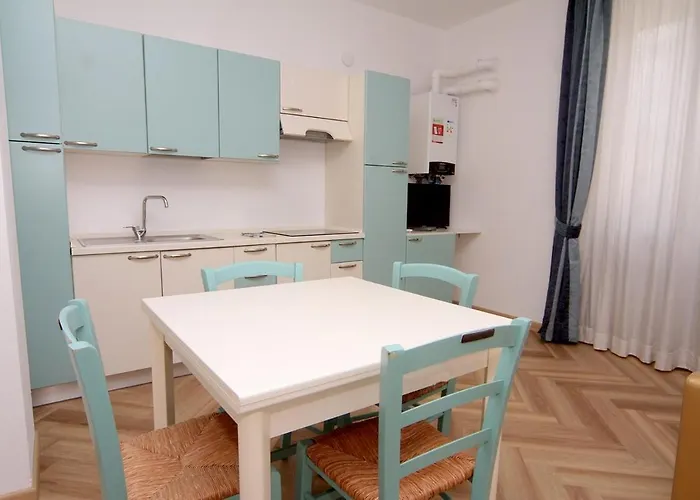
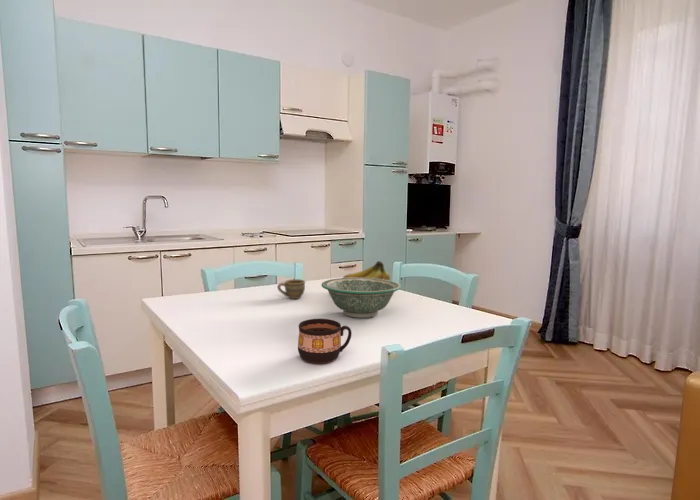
+ fruit [342,260,391,281]
+ cup [276,278,306,300]
+ cup [297,318,353,364]
+ bowl [321,277,402,319]
